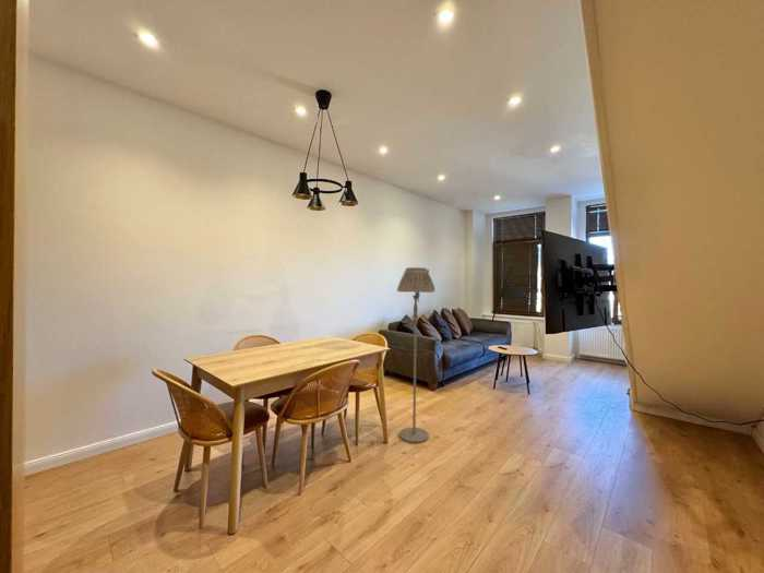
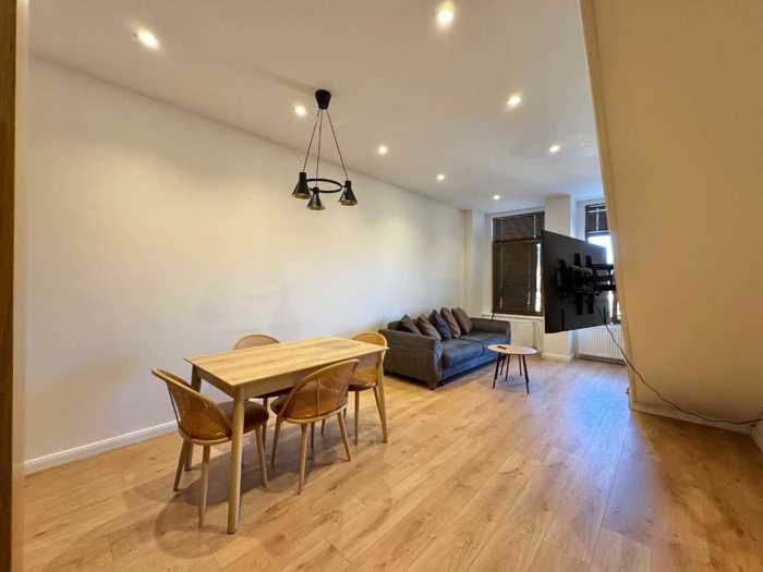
- floor lamp [396,266,437,444]
